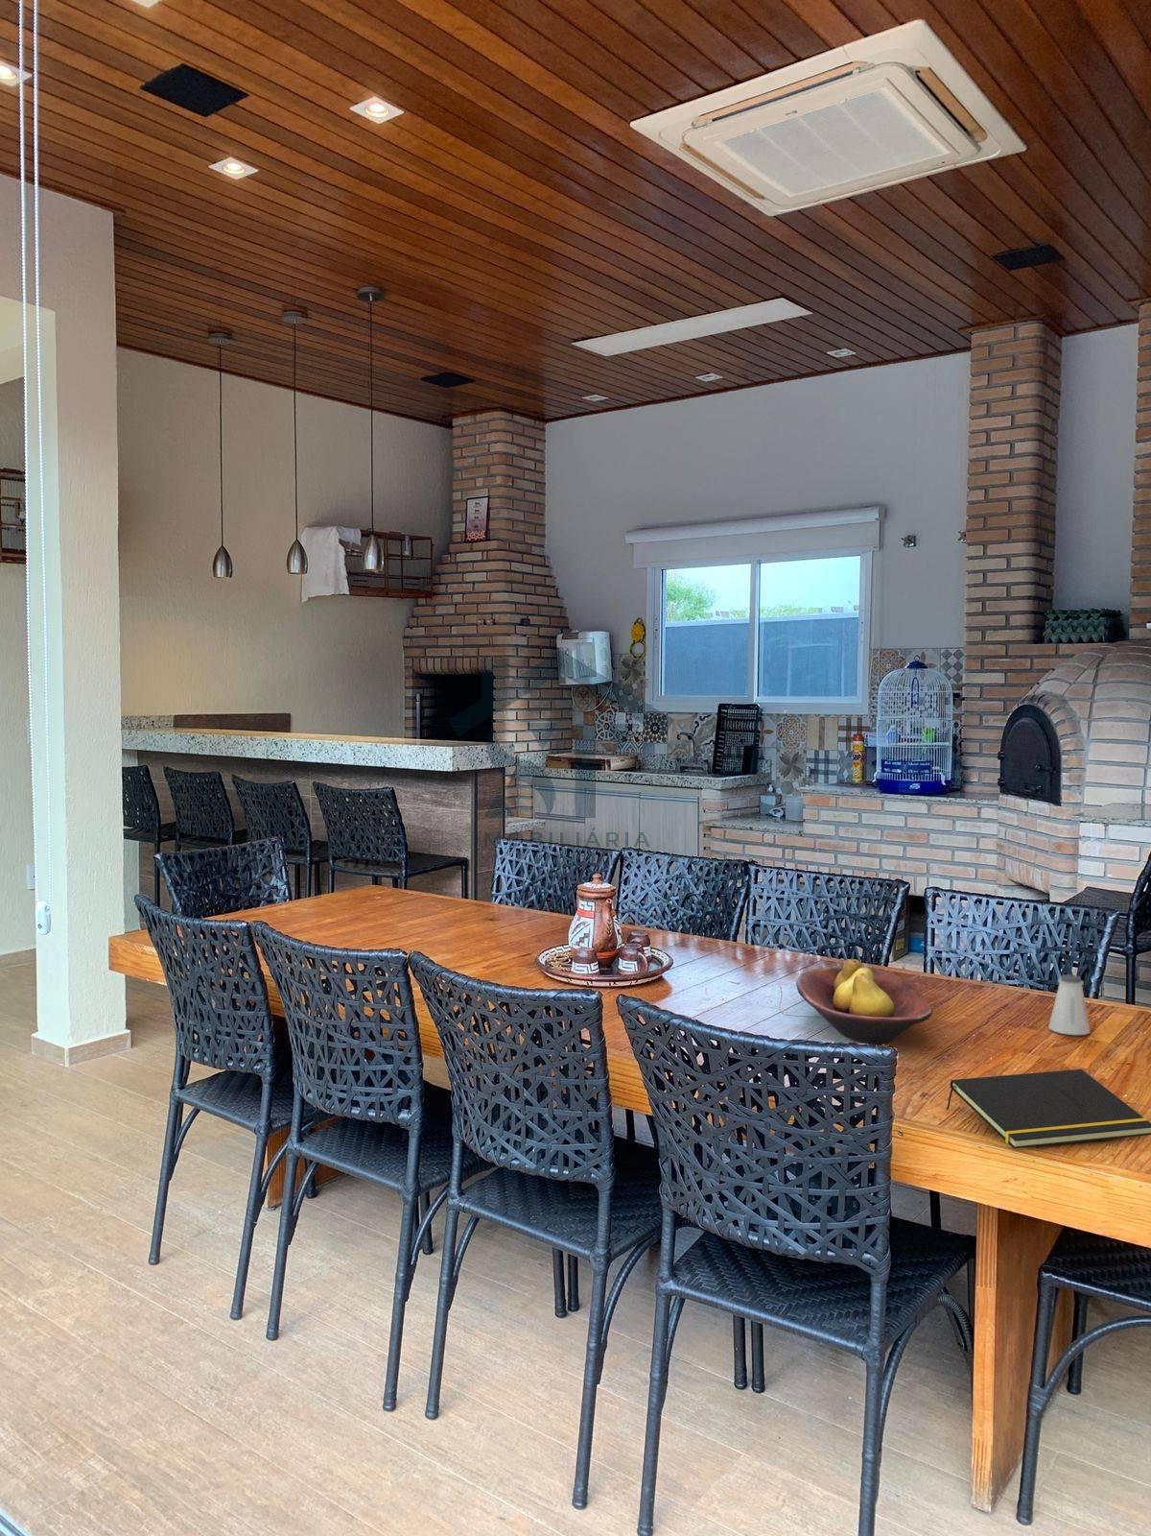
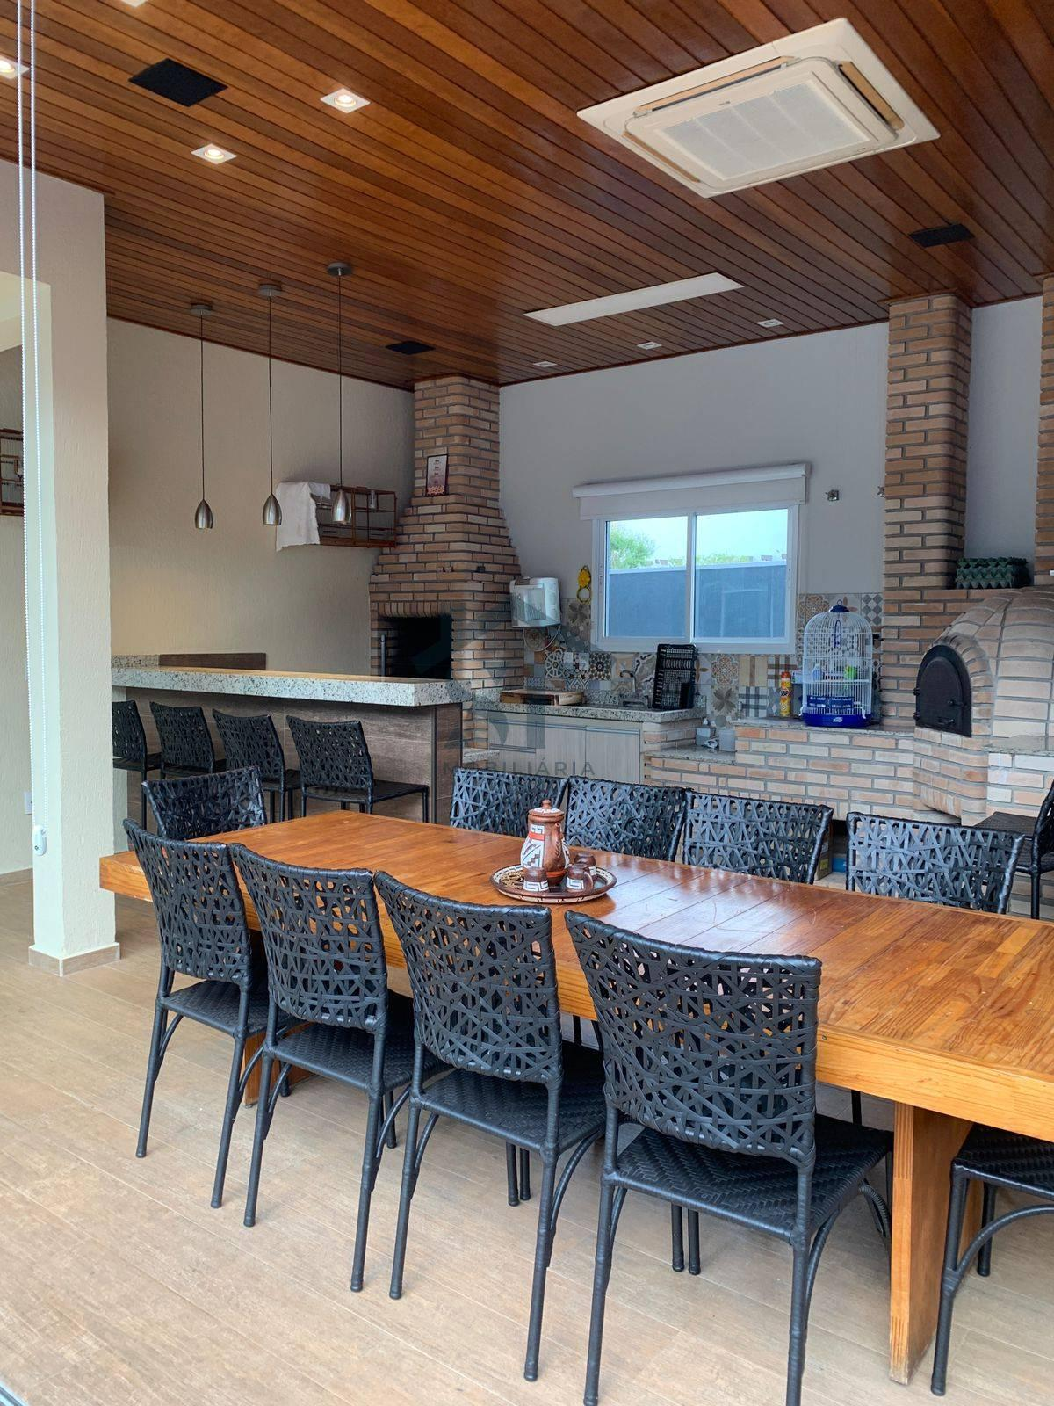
- notepad [945,1068,1151,1150]
- fruit bowl [796,958,933,1045]
- saltshaker [1047,974,1091,1035]
